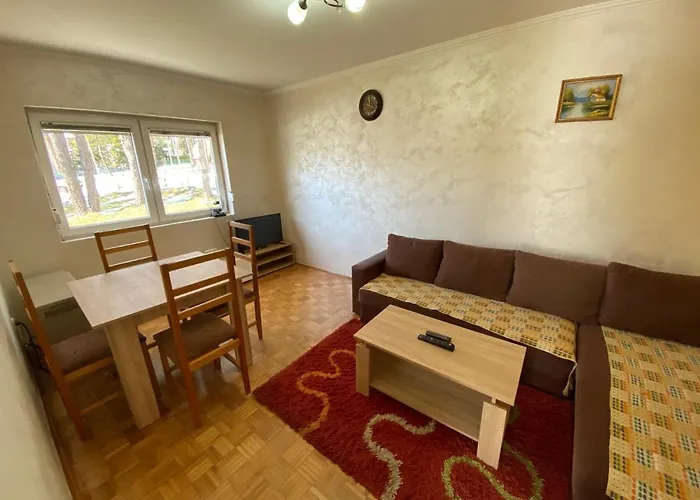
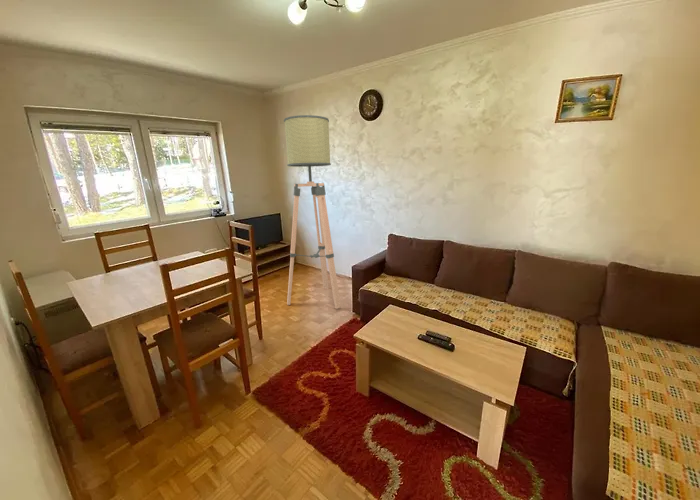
+ floor lamp [283,114,342,309]
